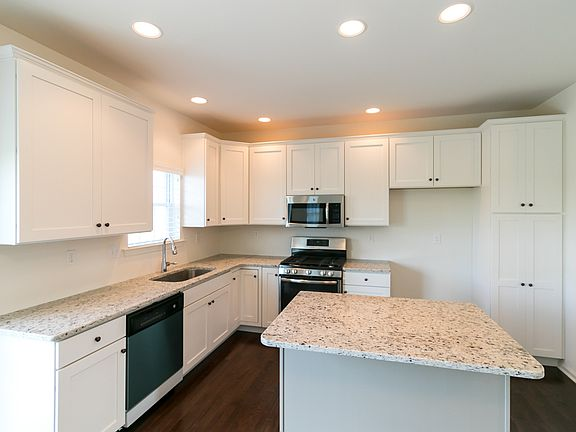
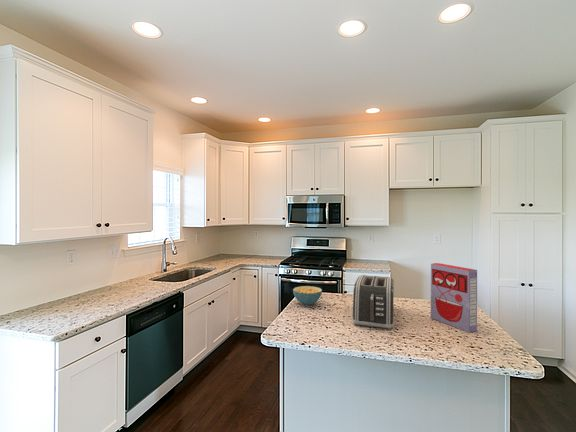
+ toaster [352,274,395,331]
+ cereal box [430,262,478,333]
+ cereal bowl [292,285,323,306]
